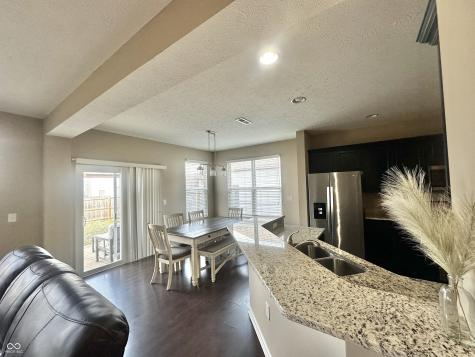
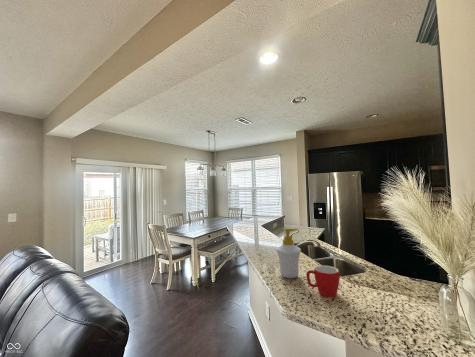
+ mug [305,264,341,298]
+ soap bottle [275,227,302,279]
